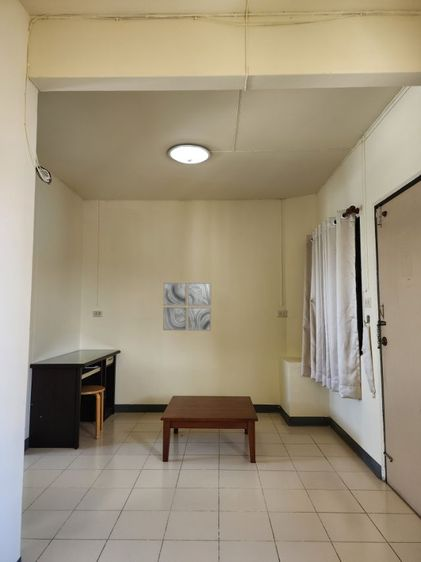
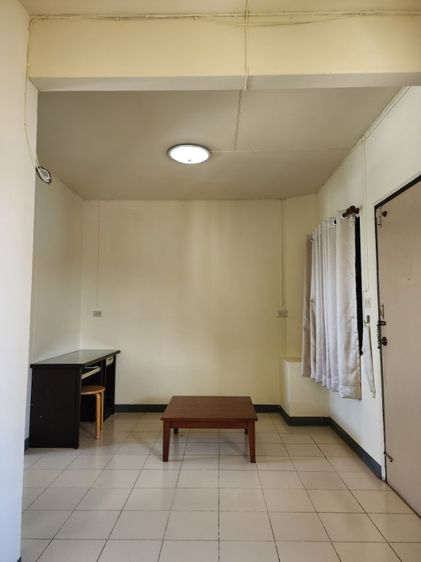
- wall art [162,282,212,332]
